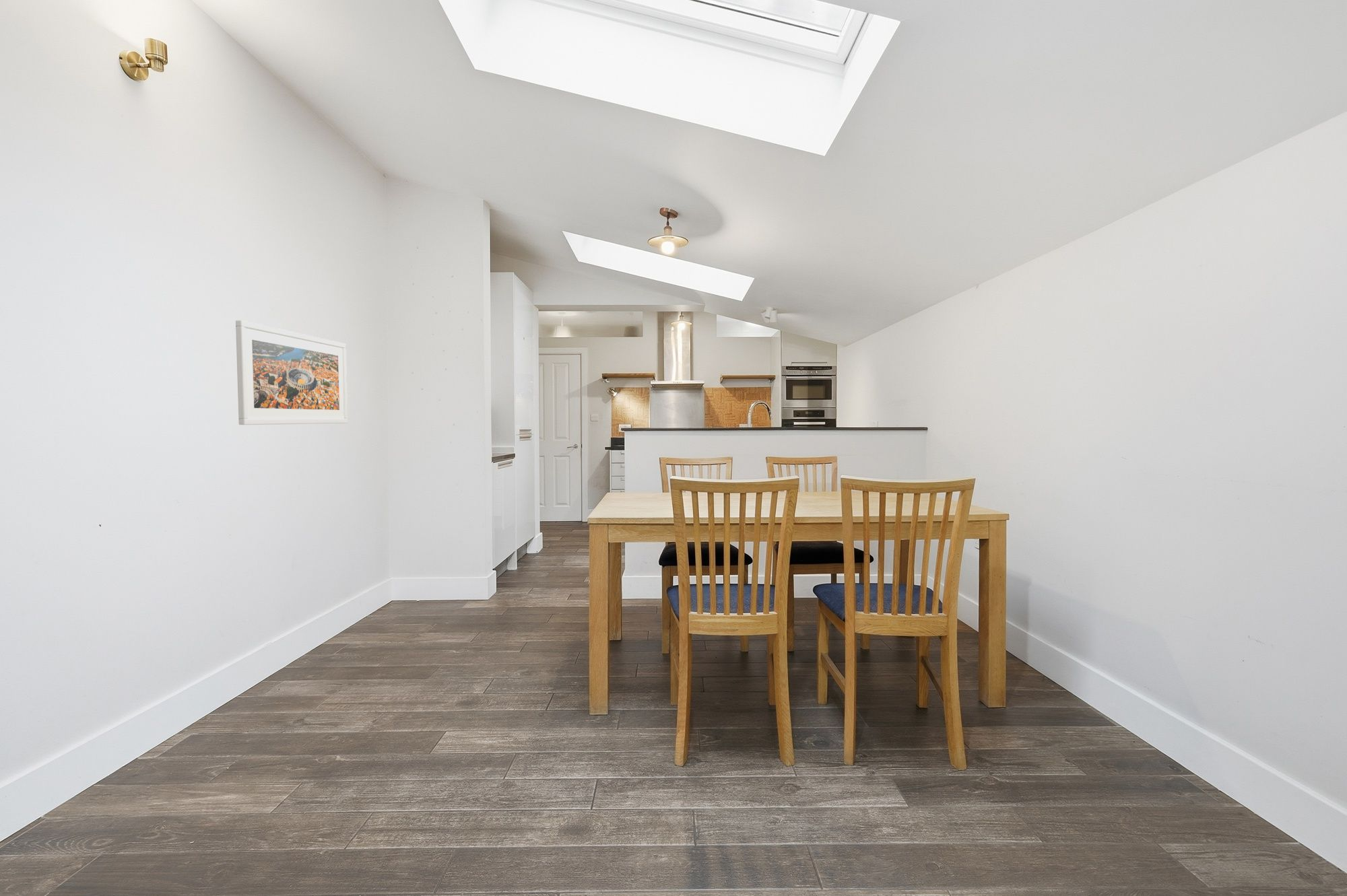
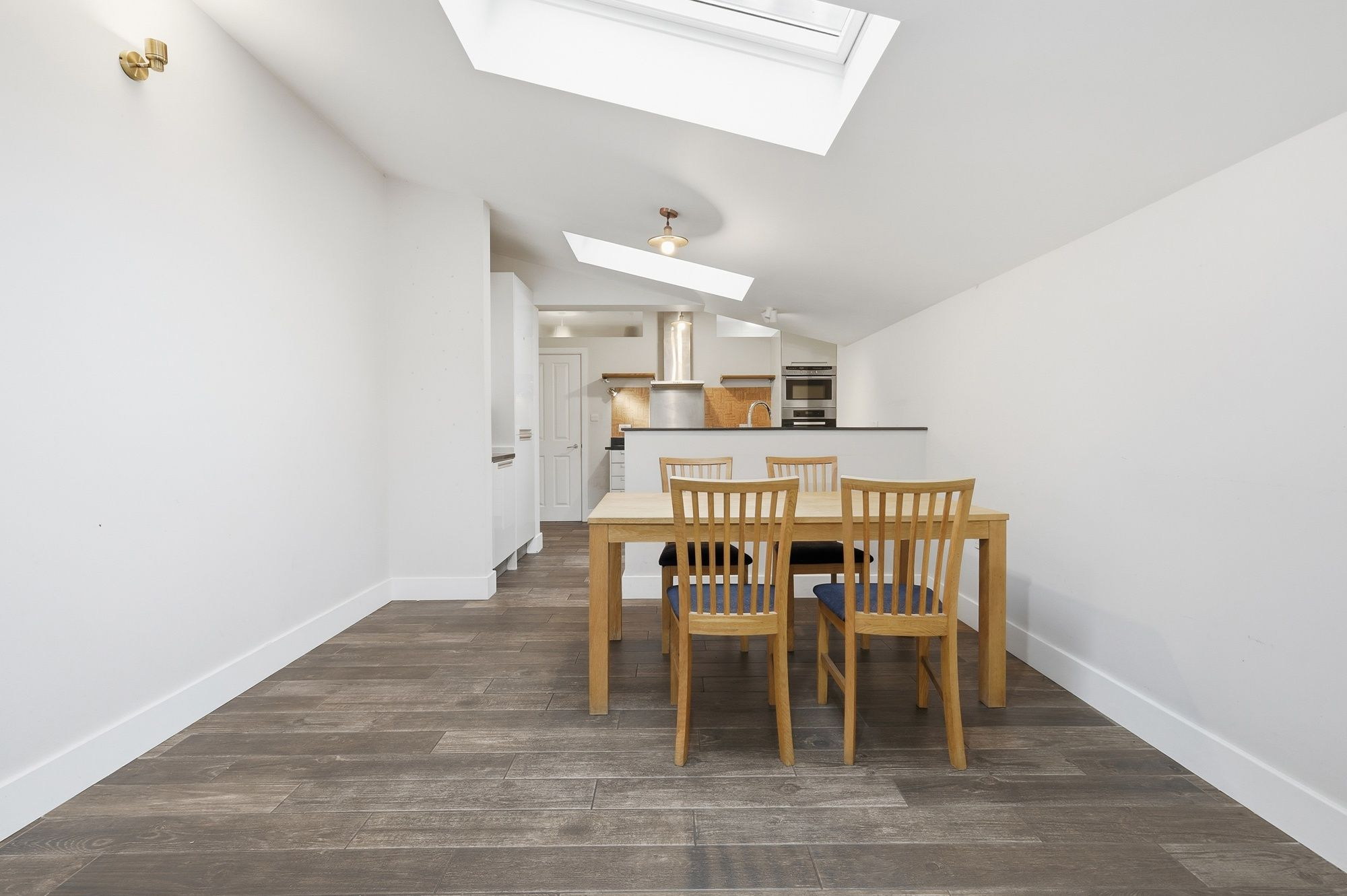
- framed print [235,320,348,425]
